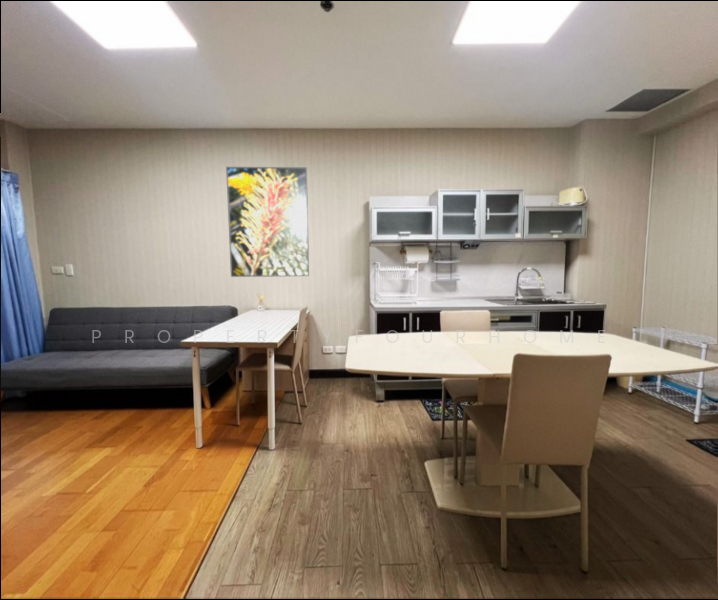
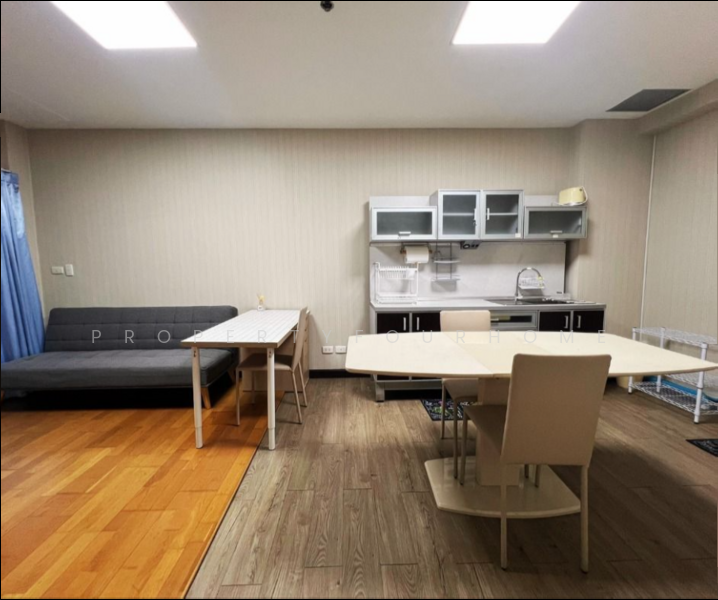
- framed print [225,166,310,278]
